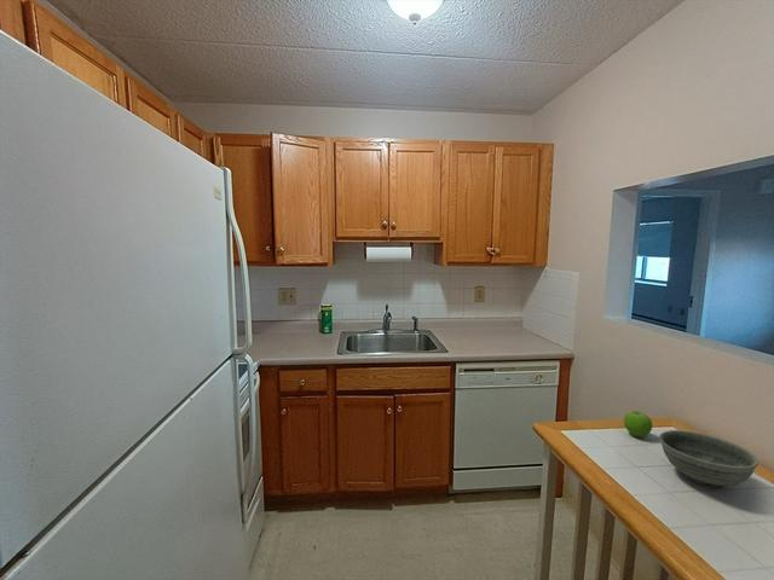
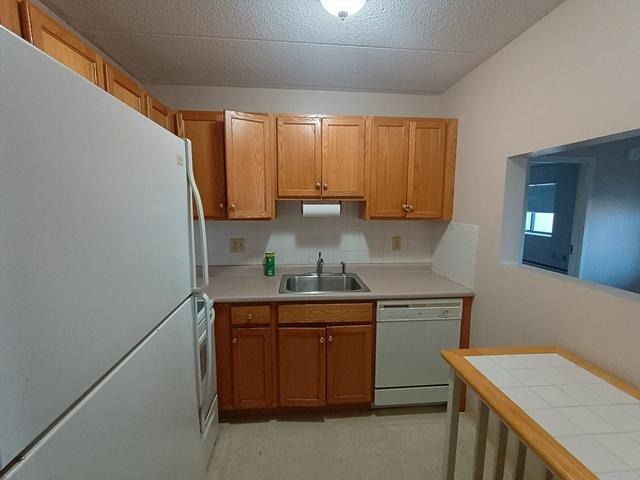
- fruit [623,410,653,439]
- bowl [658,429,759,489]
